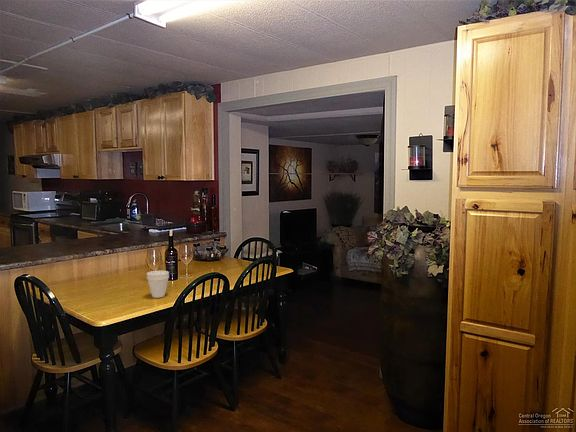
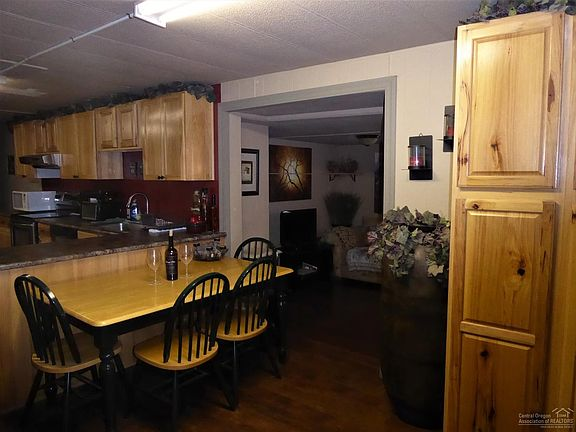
- cup [146,270,170,299]
